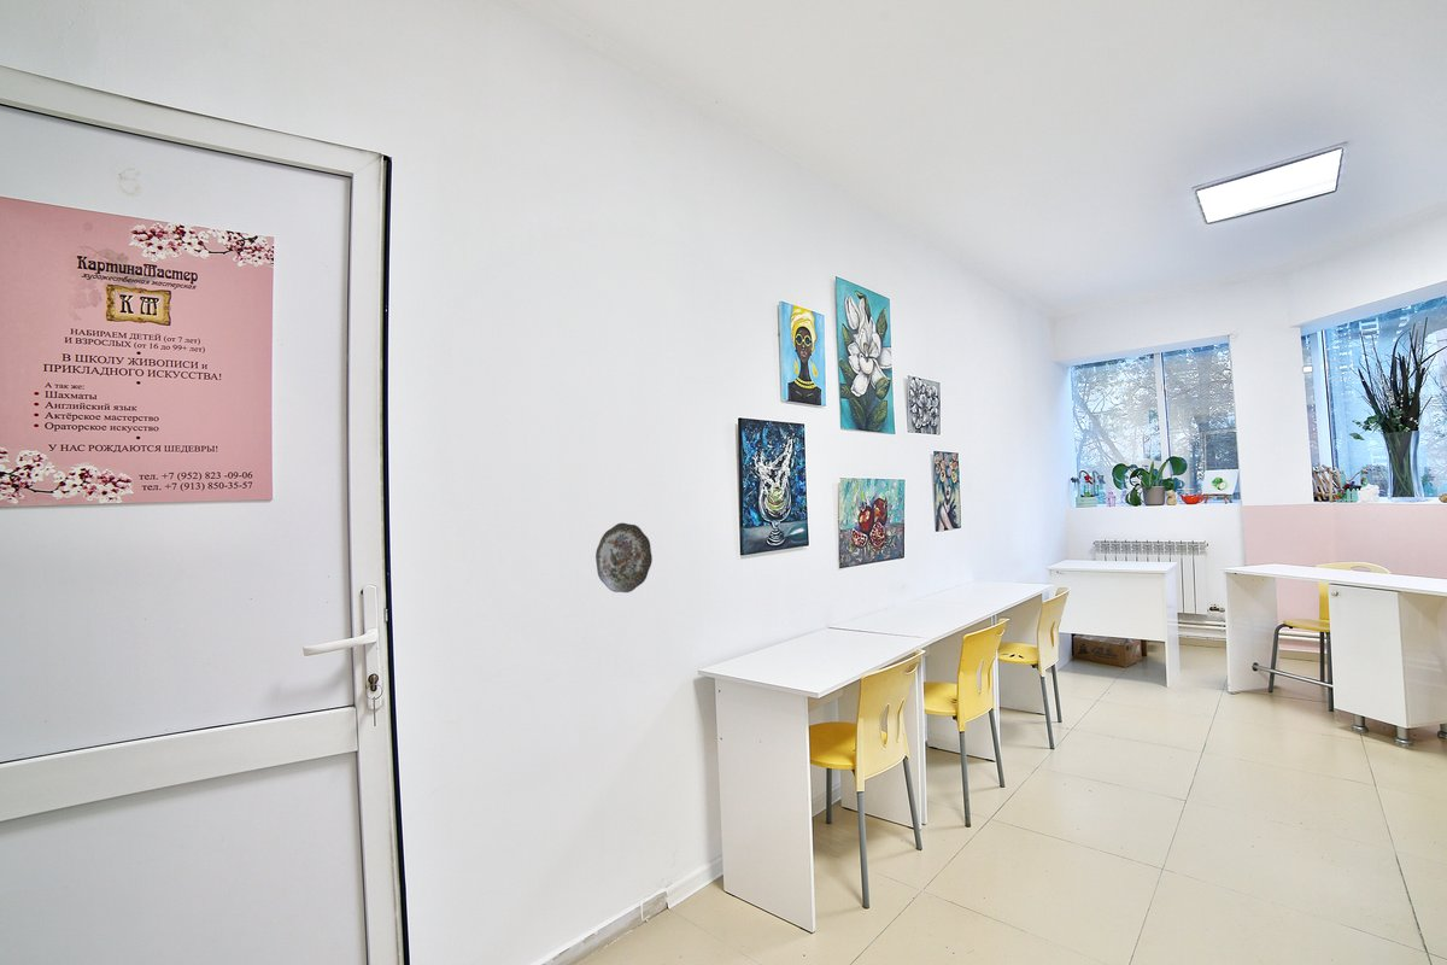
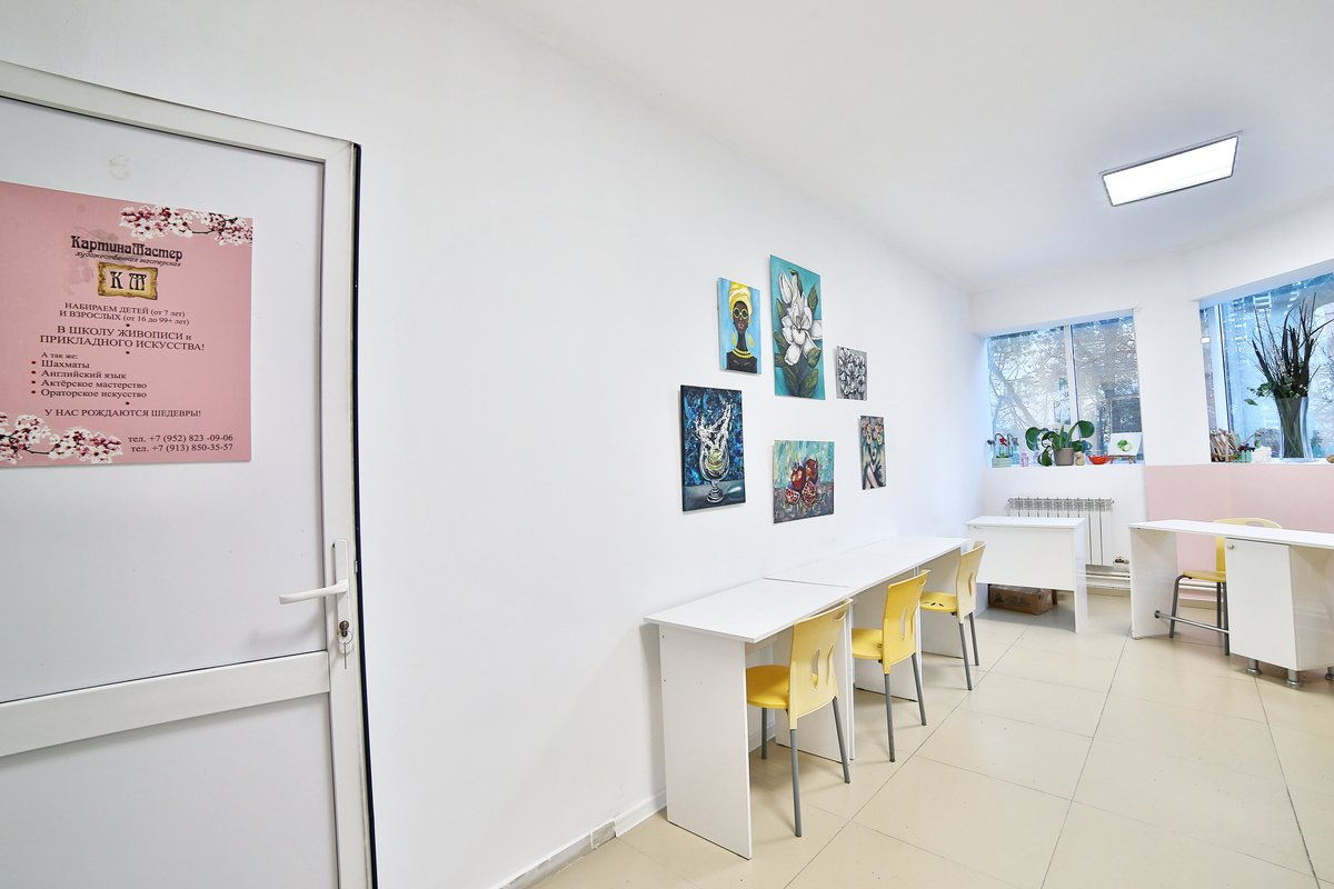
- decorative plate [594,522,654,593]
